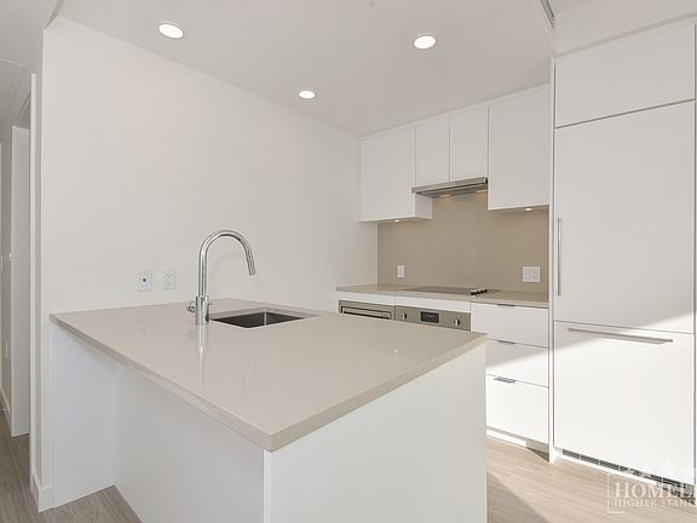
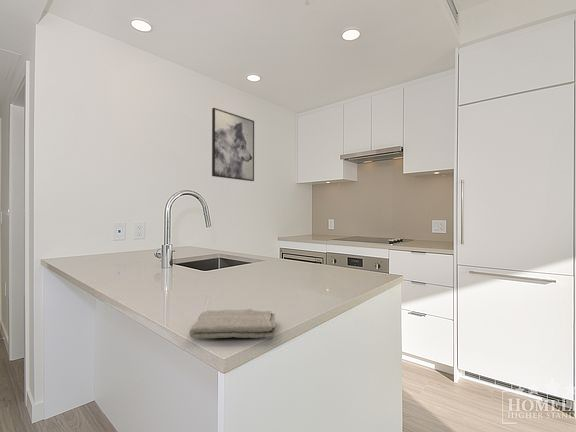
+ washcloth [188,308,277,340]
+ wall art [211,107,255,182]
